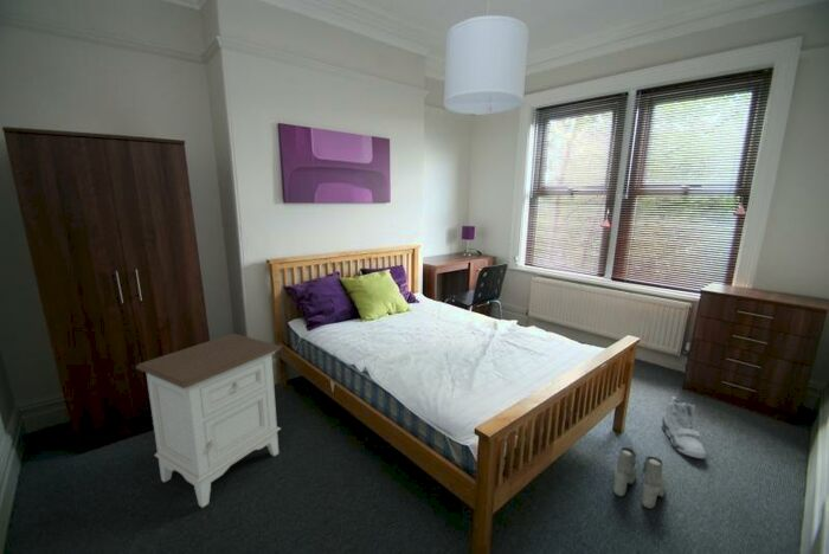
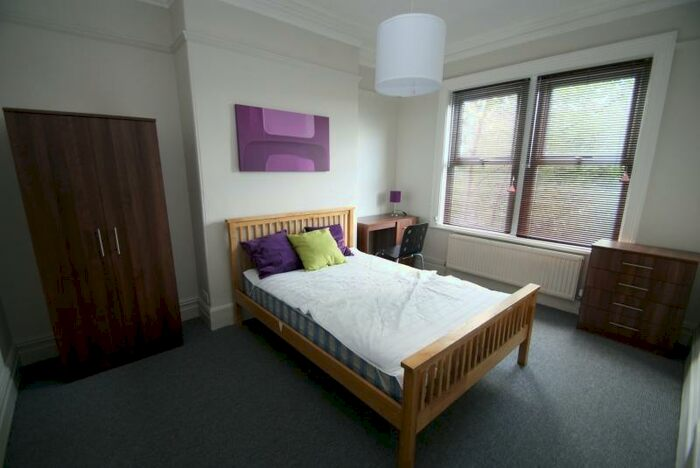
- boots [612,446,667,510]
- nightstand [135,333,283,509]
- sneaker [660,395,707,459]
